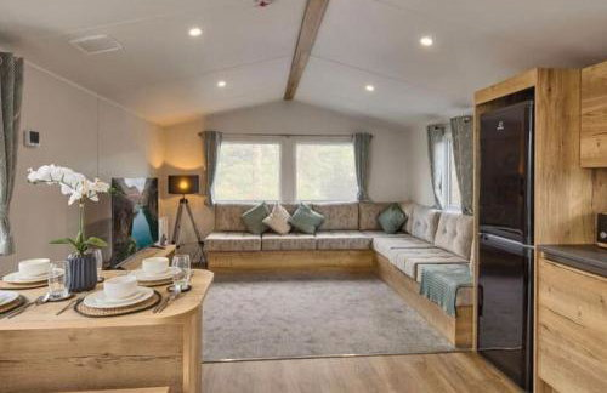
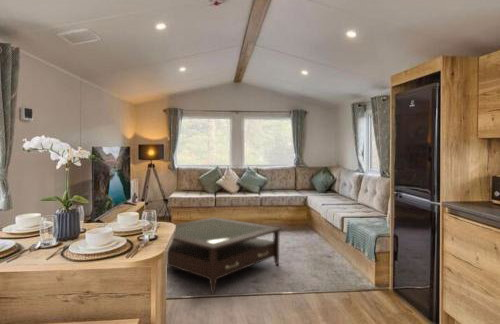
+ coffee table [166,216,283,295]
